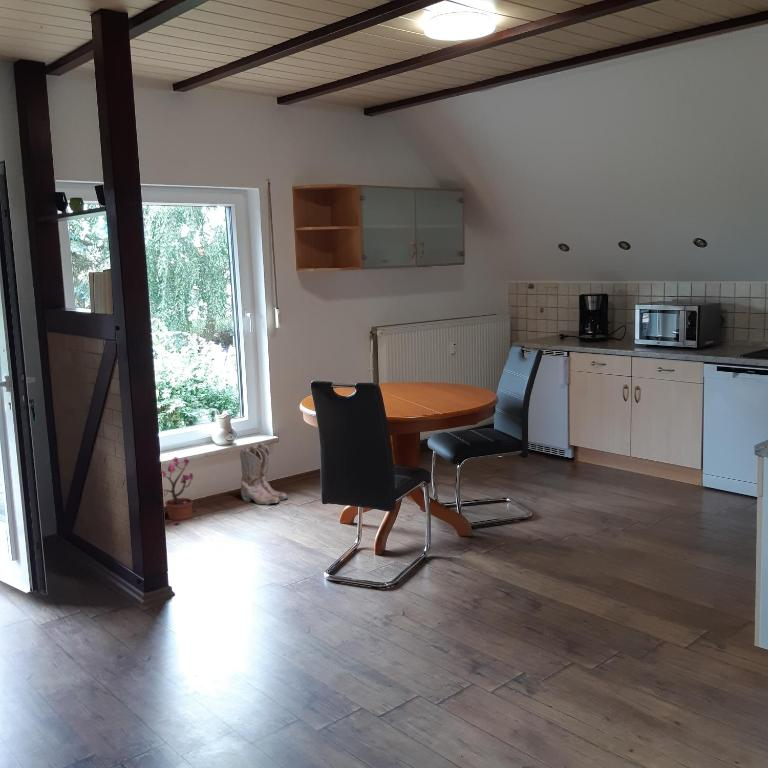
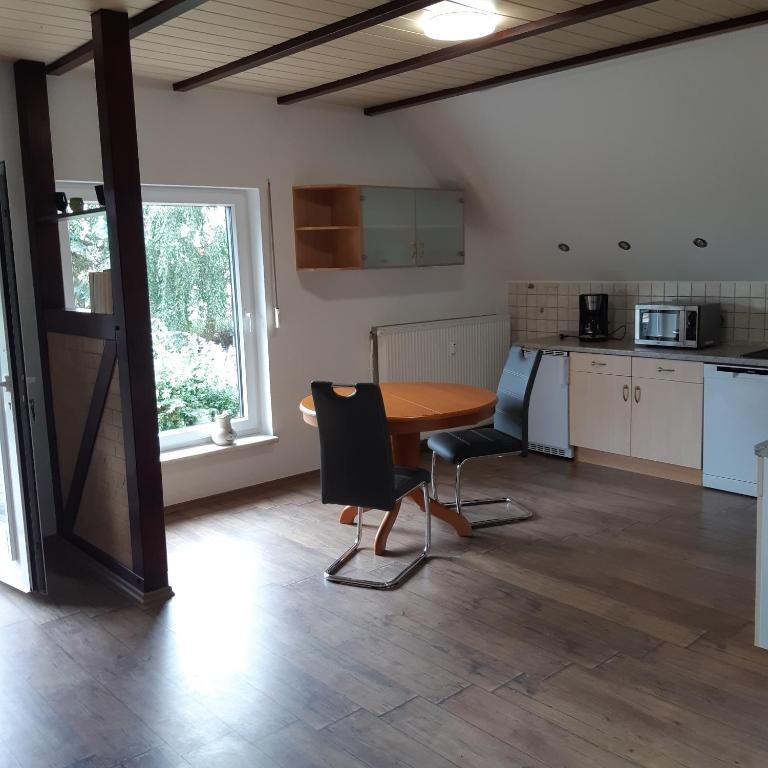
- potted plant [161,456,200,525]
- boots [239,442,289,505]
